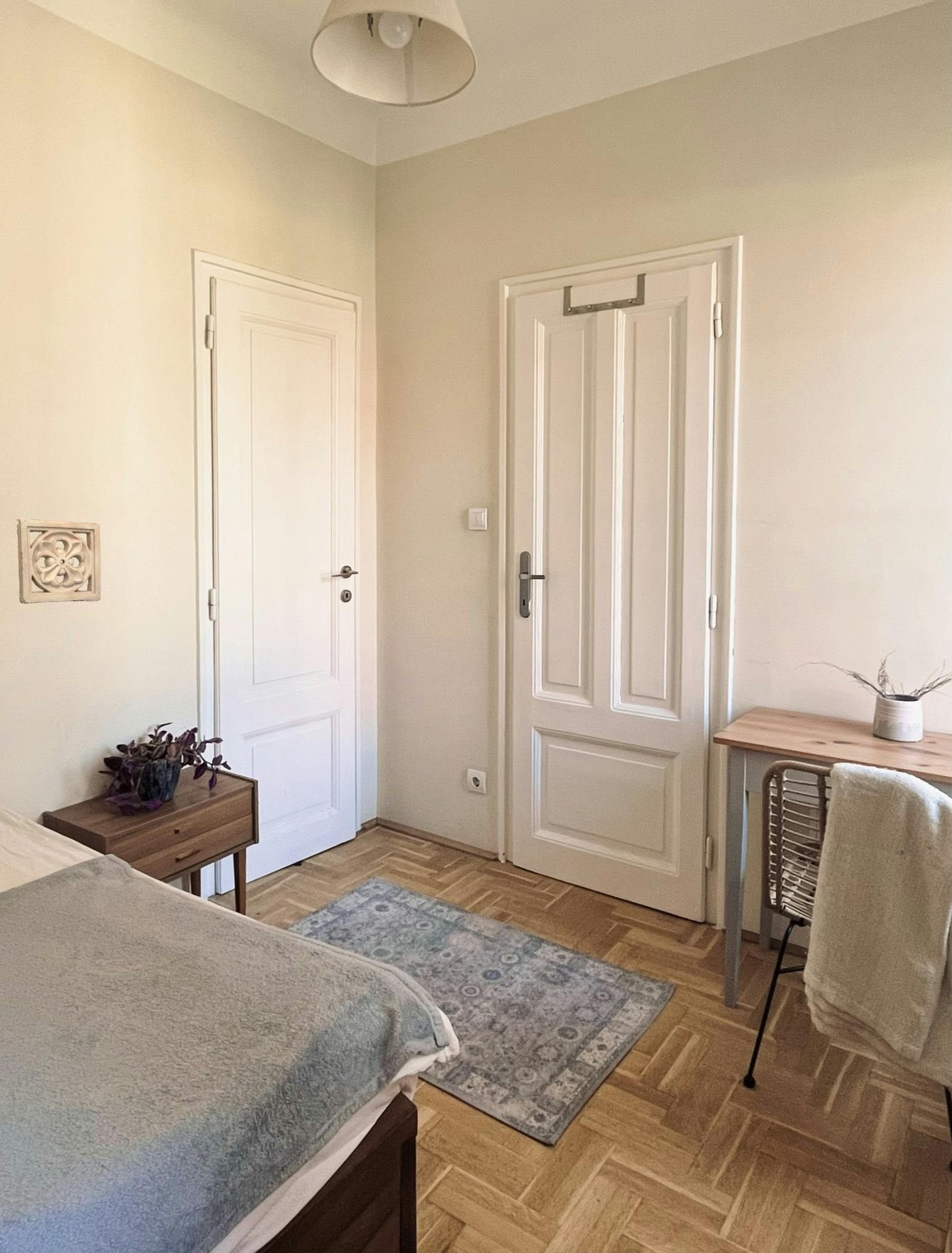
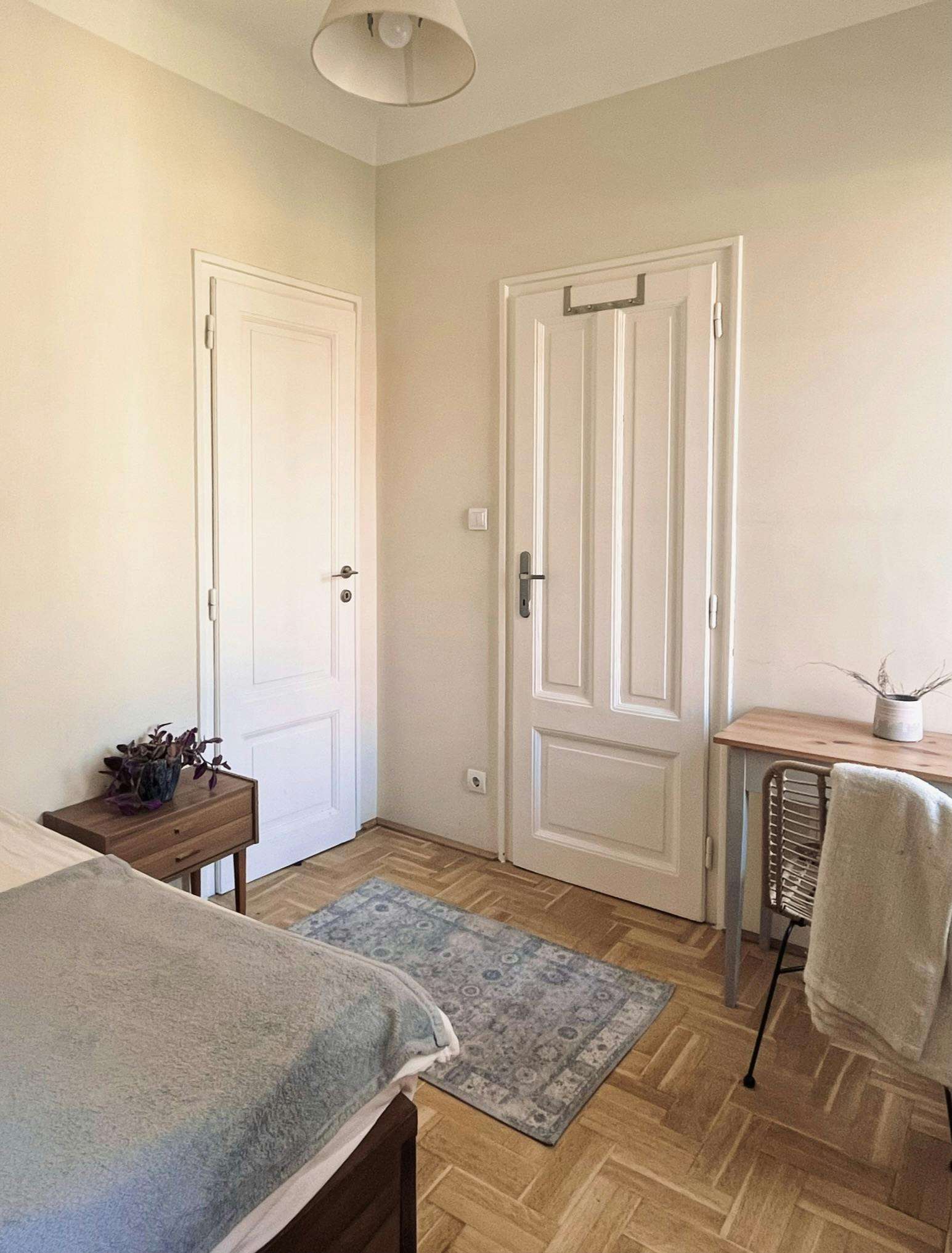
- wall ornament [16,518,102,604]
